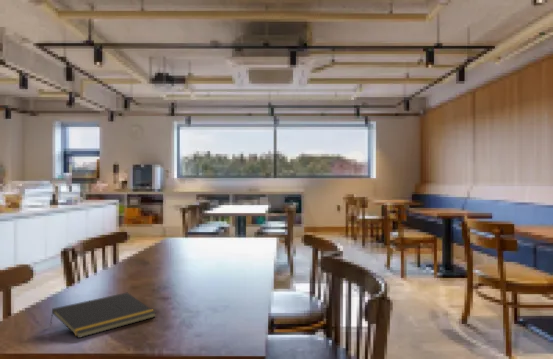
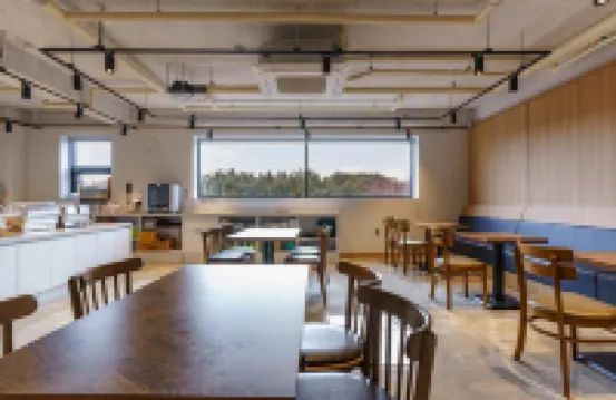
- notepad [49,292,157,339]
